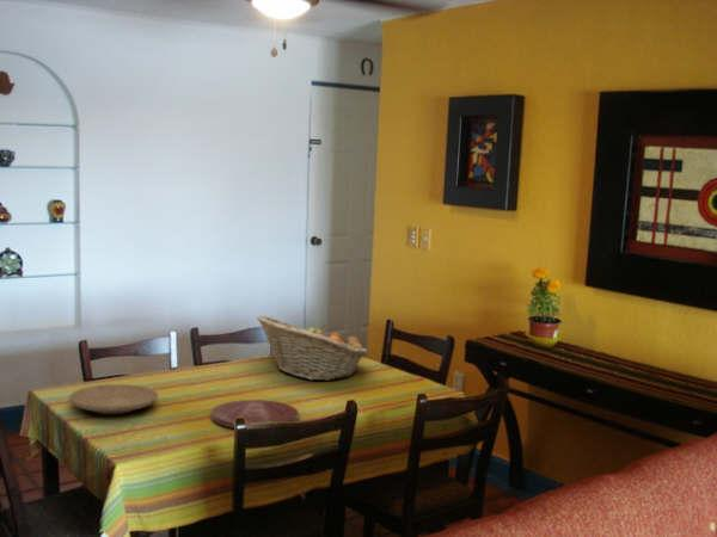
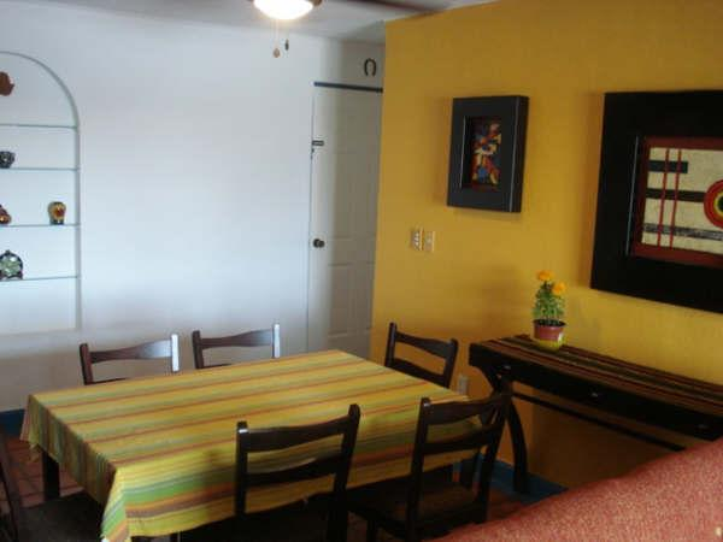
- plate [68,383,159,415]
- plate [210,399,300,430]
- fruit basket [256,315,369,382]
